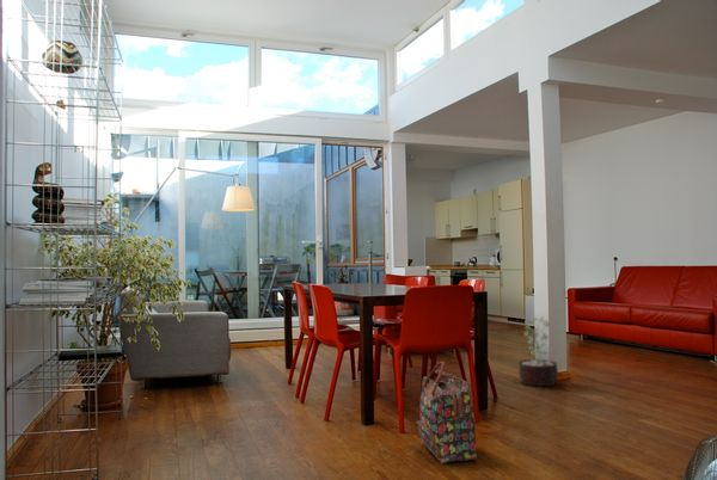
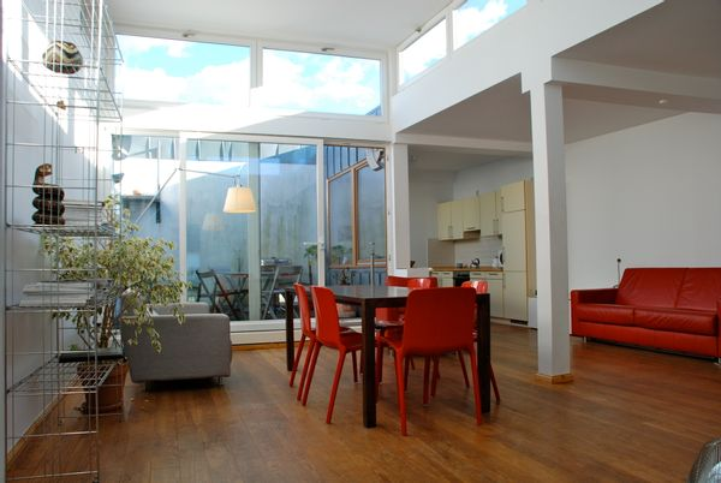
- decorative plant [517,315,559,387]
- backpack [416,361,478,464]
